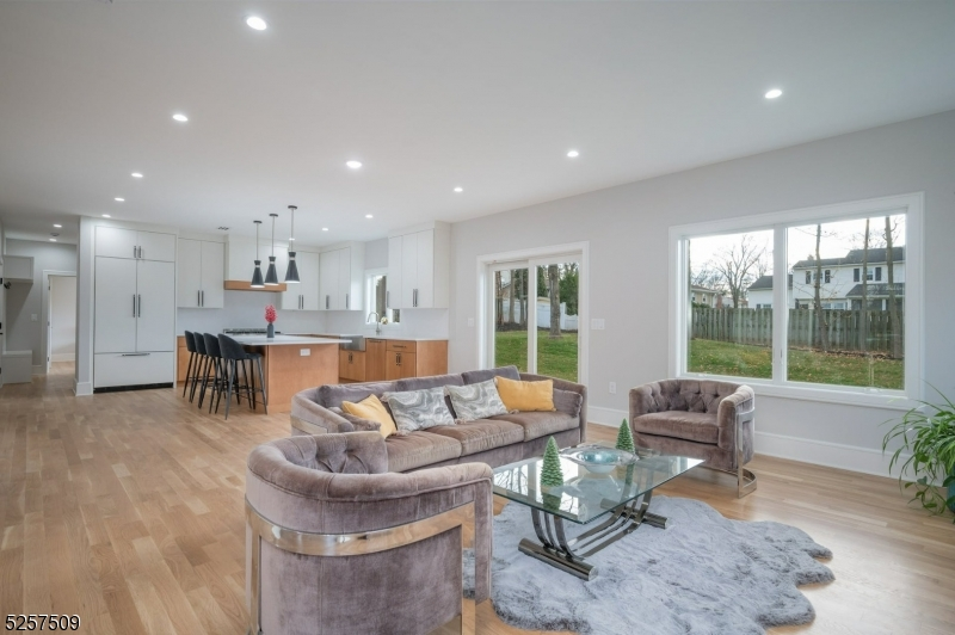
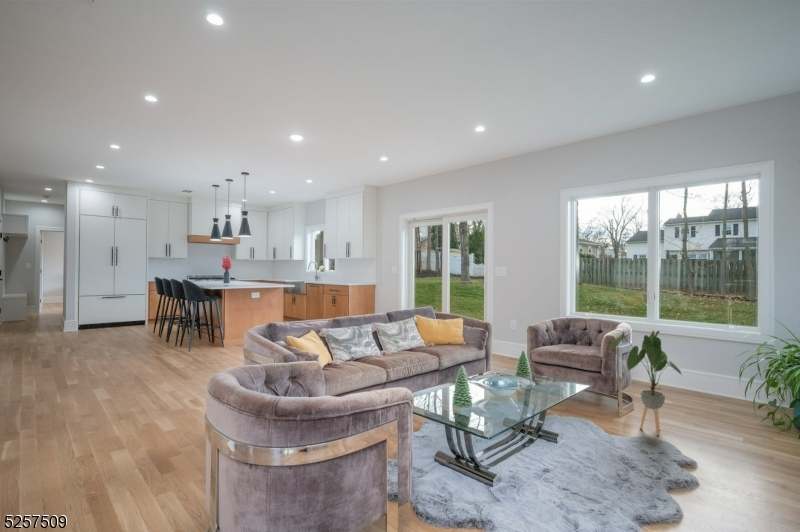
+ house plant [608,329,683,436]
